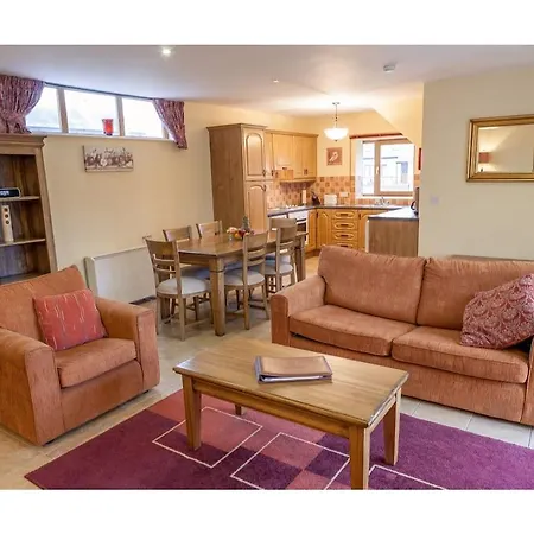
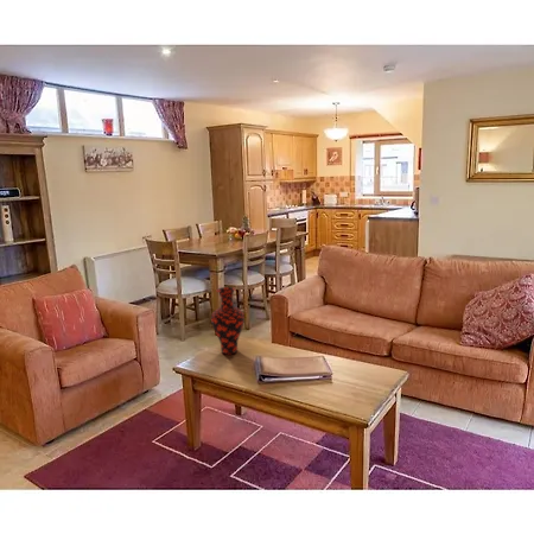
+ vase [210,286,246,356]
